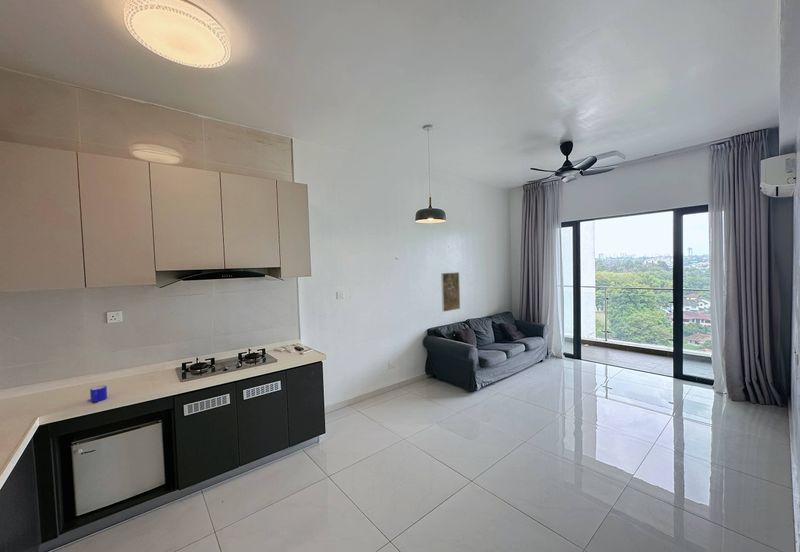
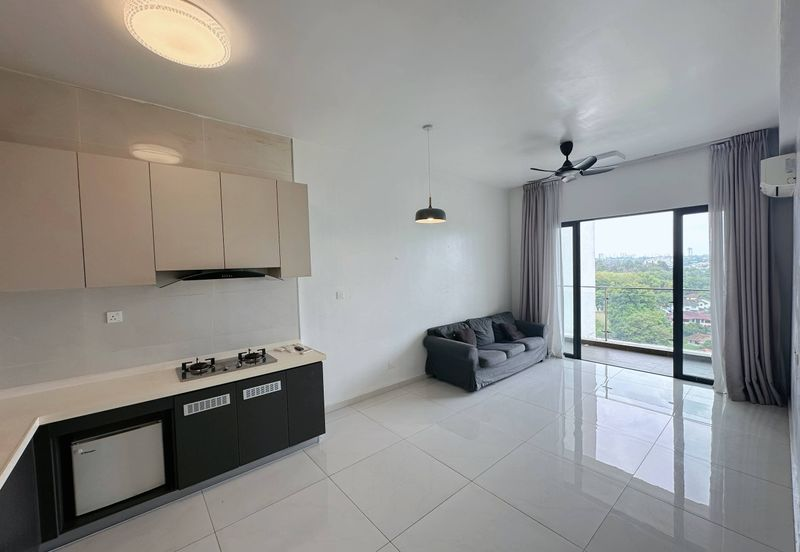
- mug [89,384,108,403]
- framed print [440,271,461,313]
